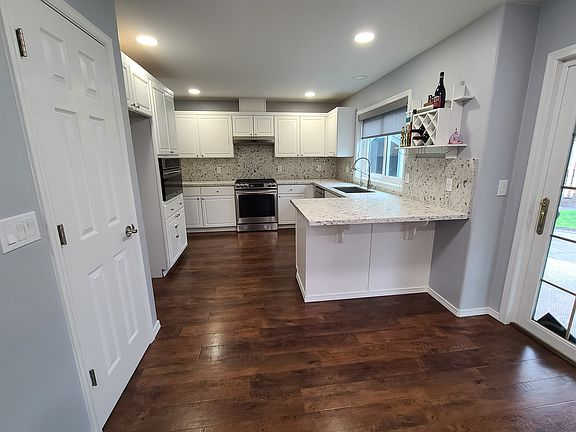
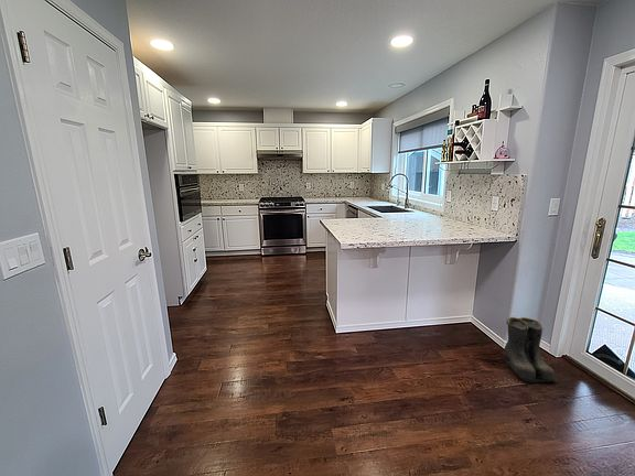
+ boots [504,316,559,383]
